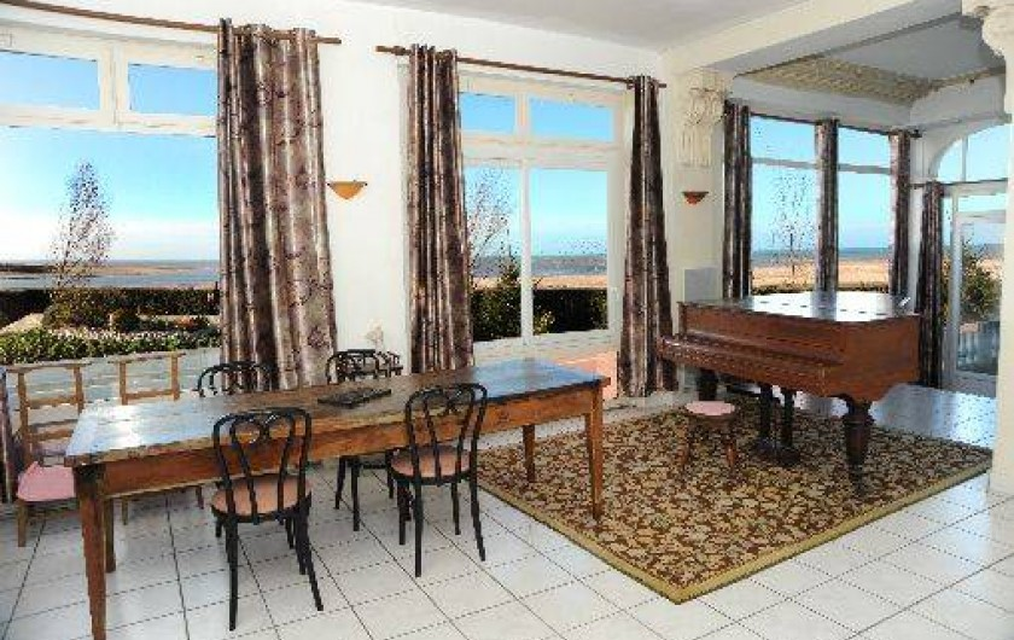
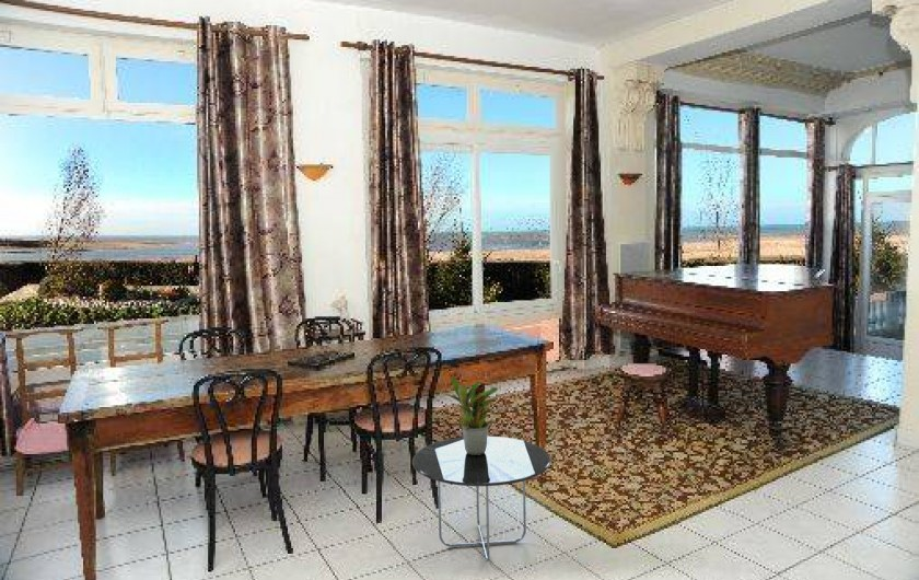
+ side table [411,436,551,564]
+ potted plant [434,375,505,455]
